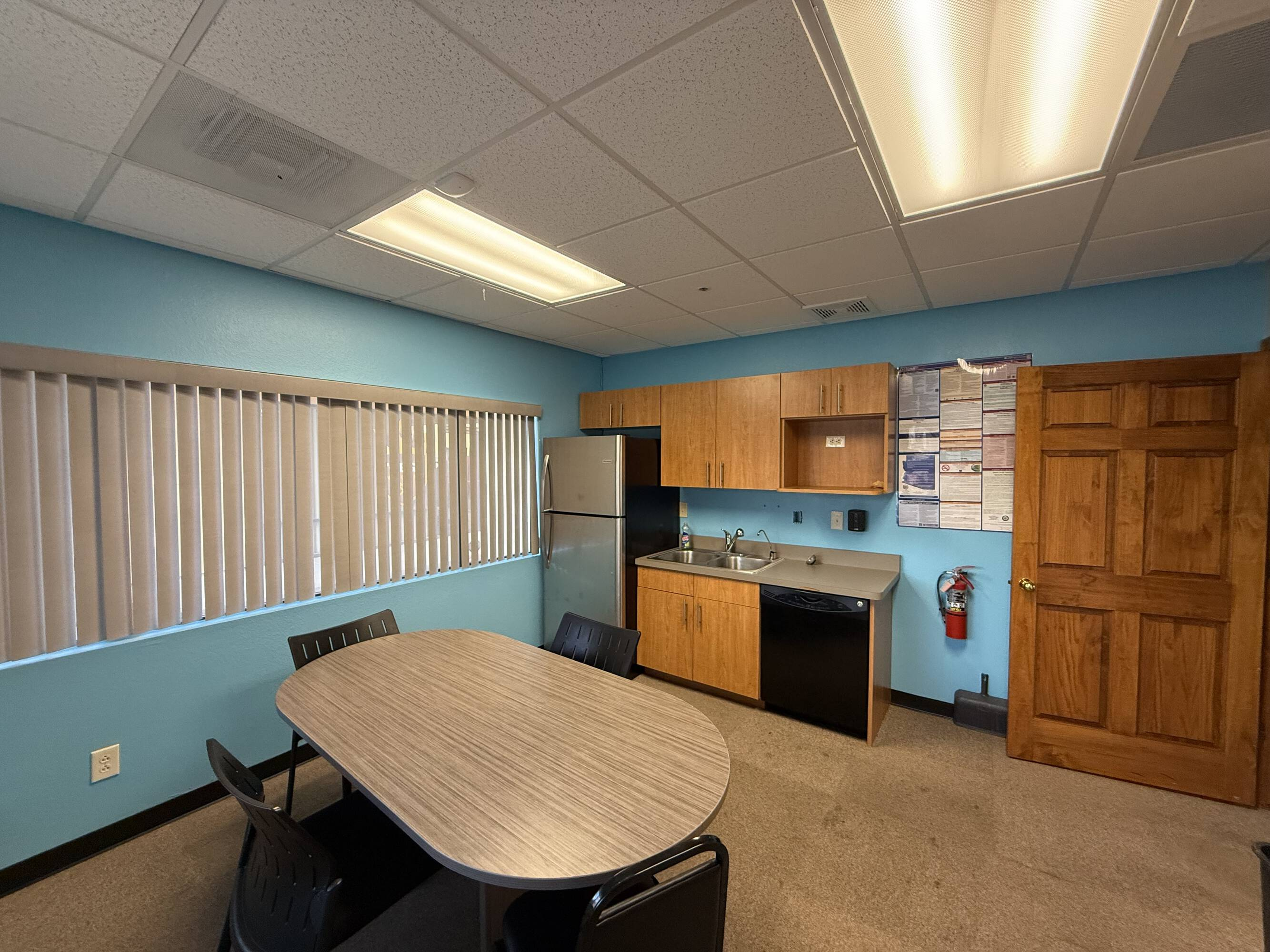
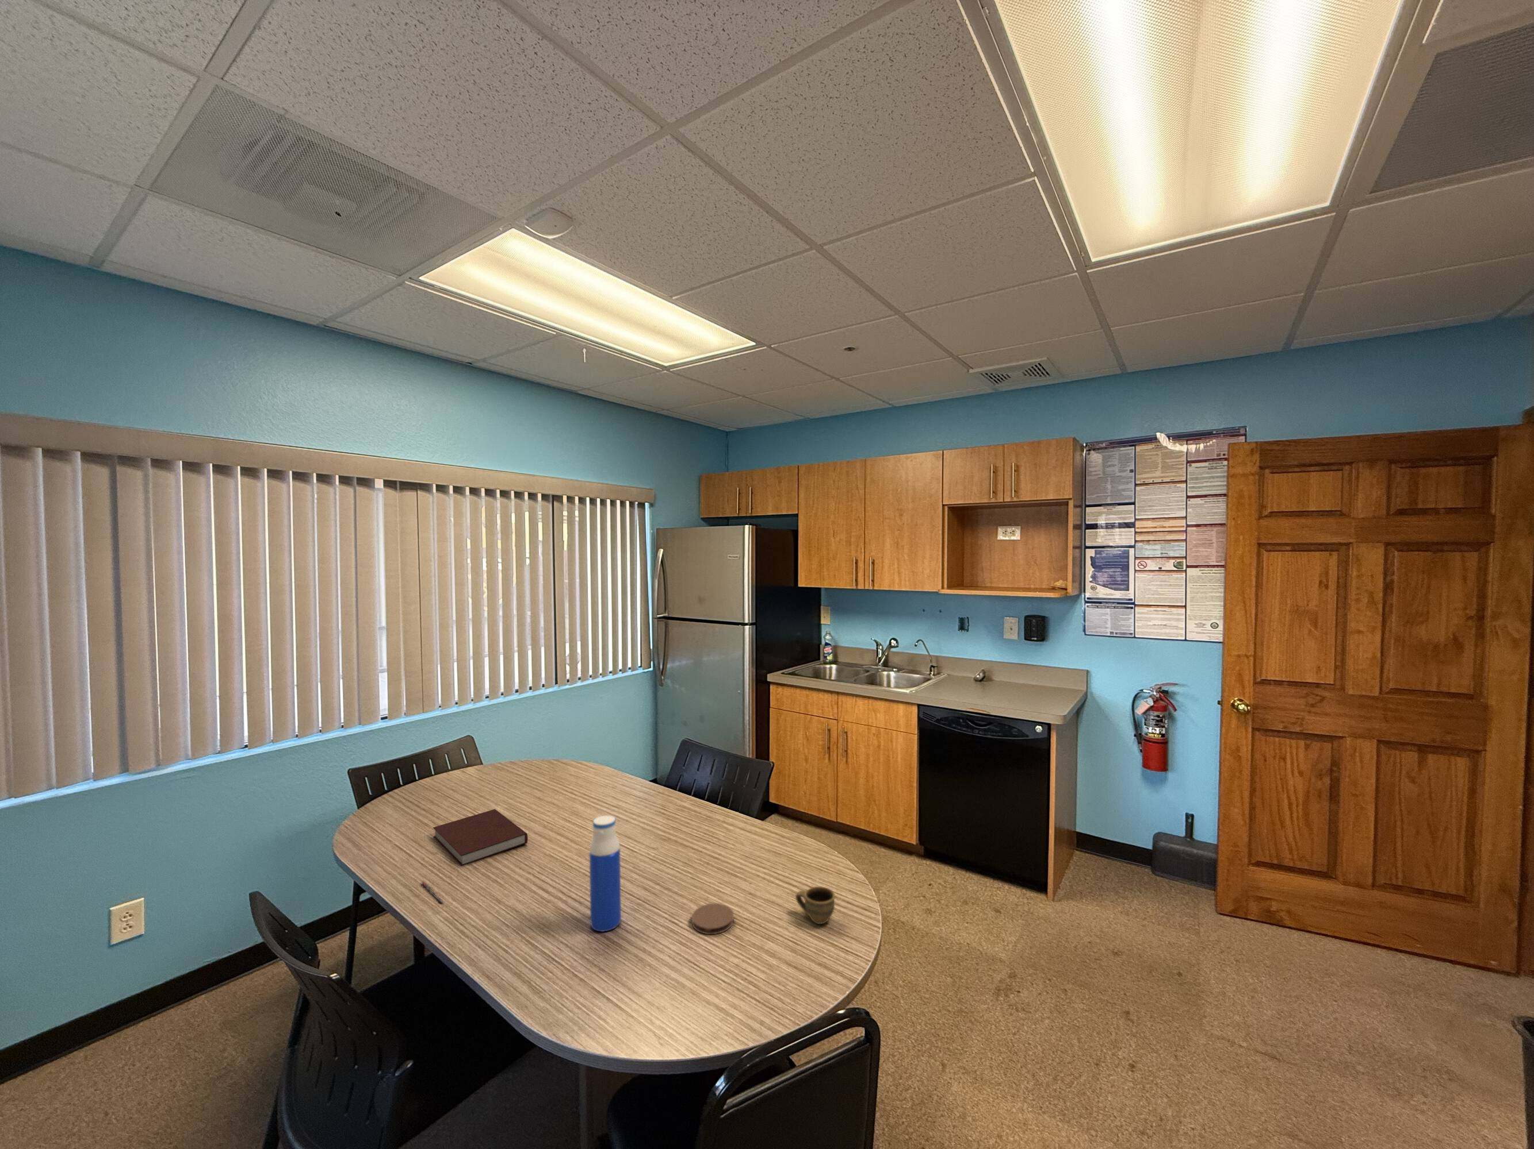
+ notebook [432,809,528,867]
+ pen [422,880,444,903]
+ coaster [691,903,734,934]
+ cup [795,886,836,925]
+ water bottle [589,815,622,933]
